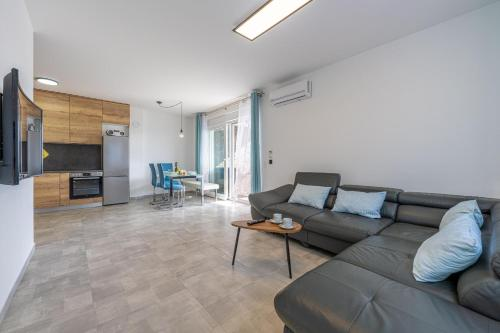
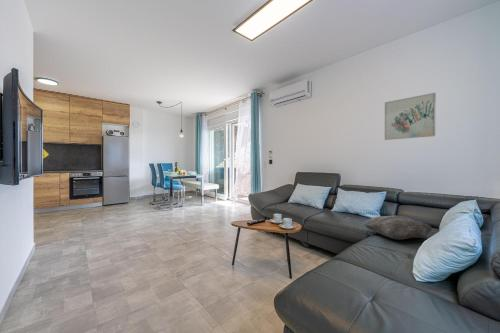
+ wall art [384,92,437,141]
+ cushion [363,215,433,241]
